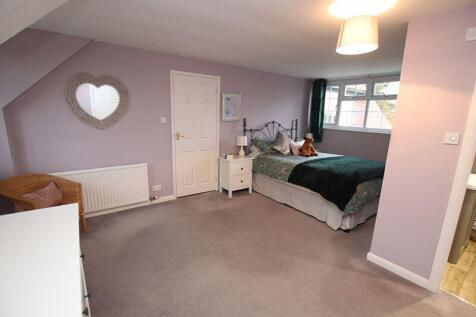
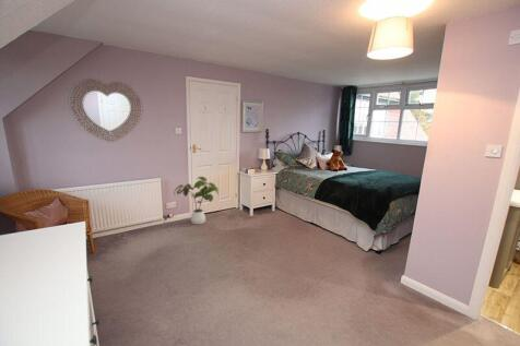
+ house plant [173,176,220,225]
